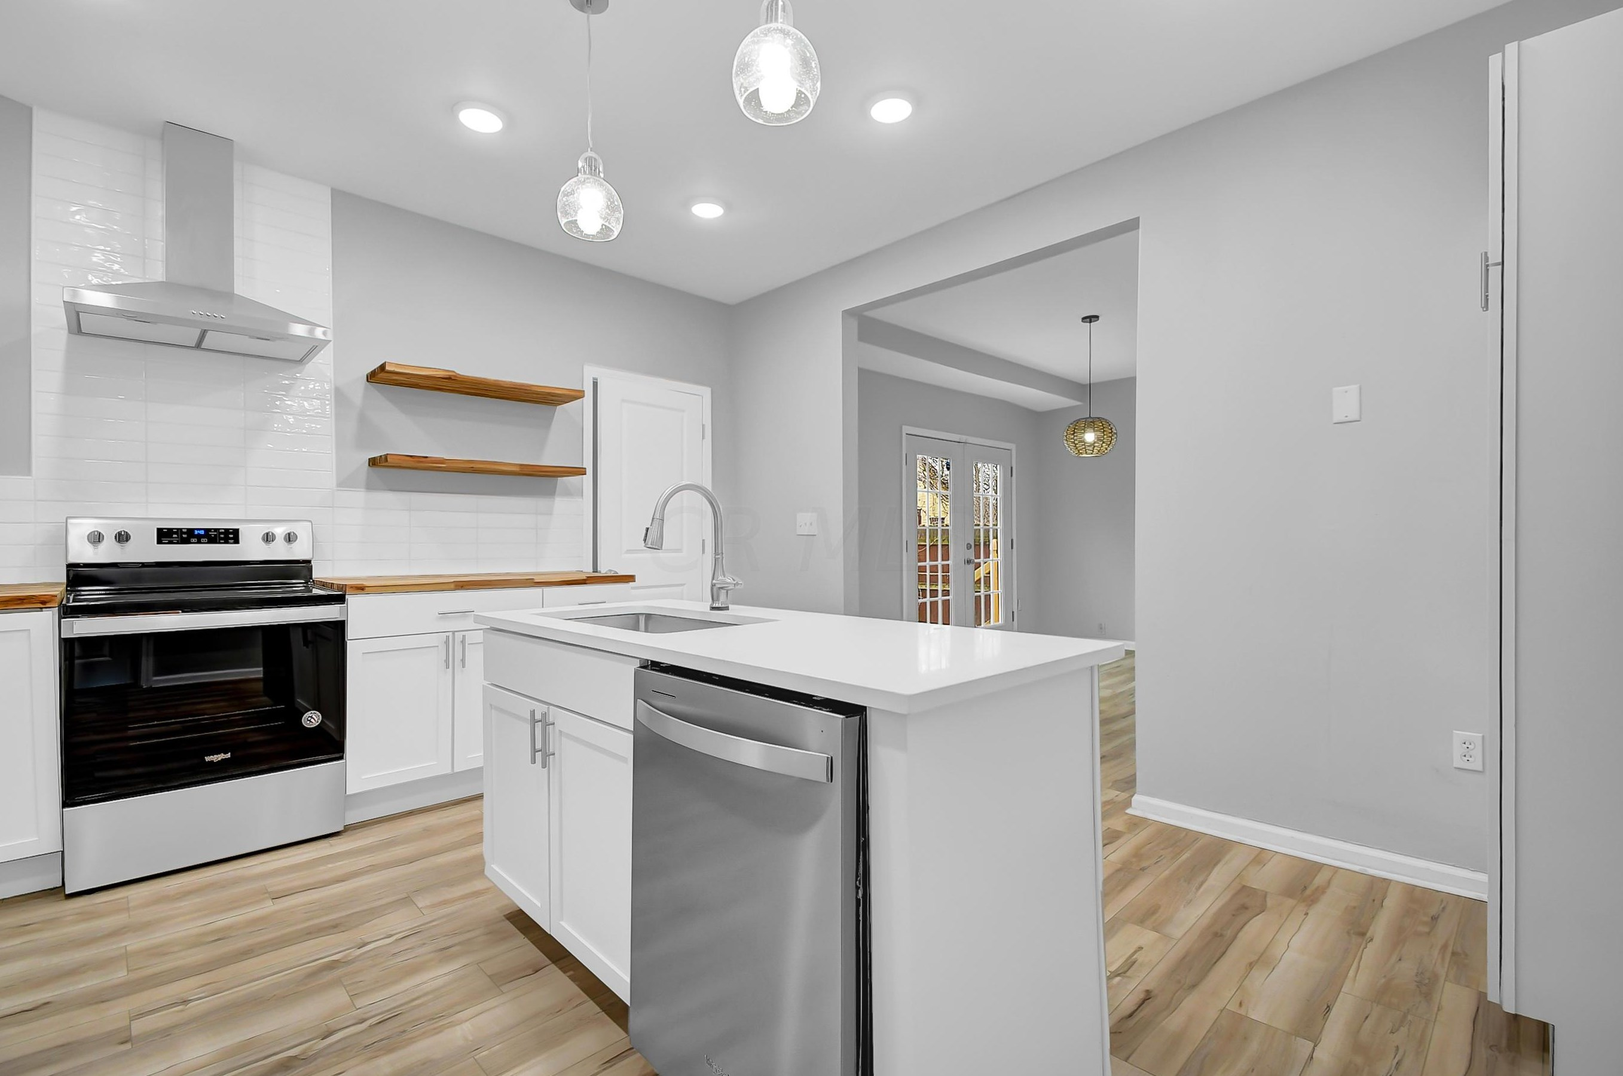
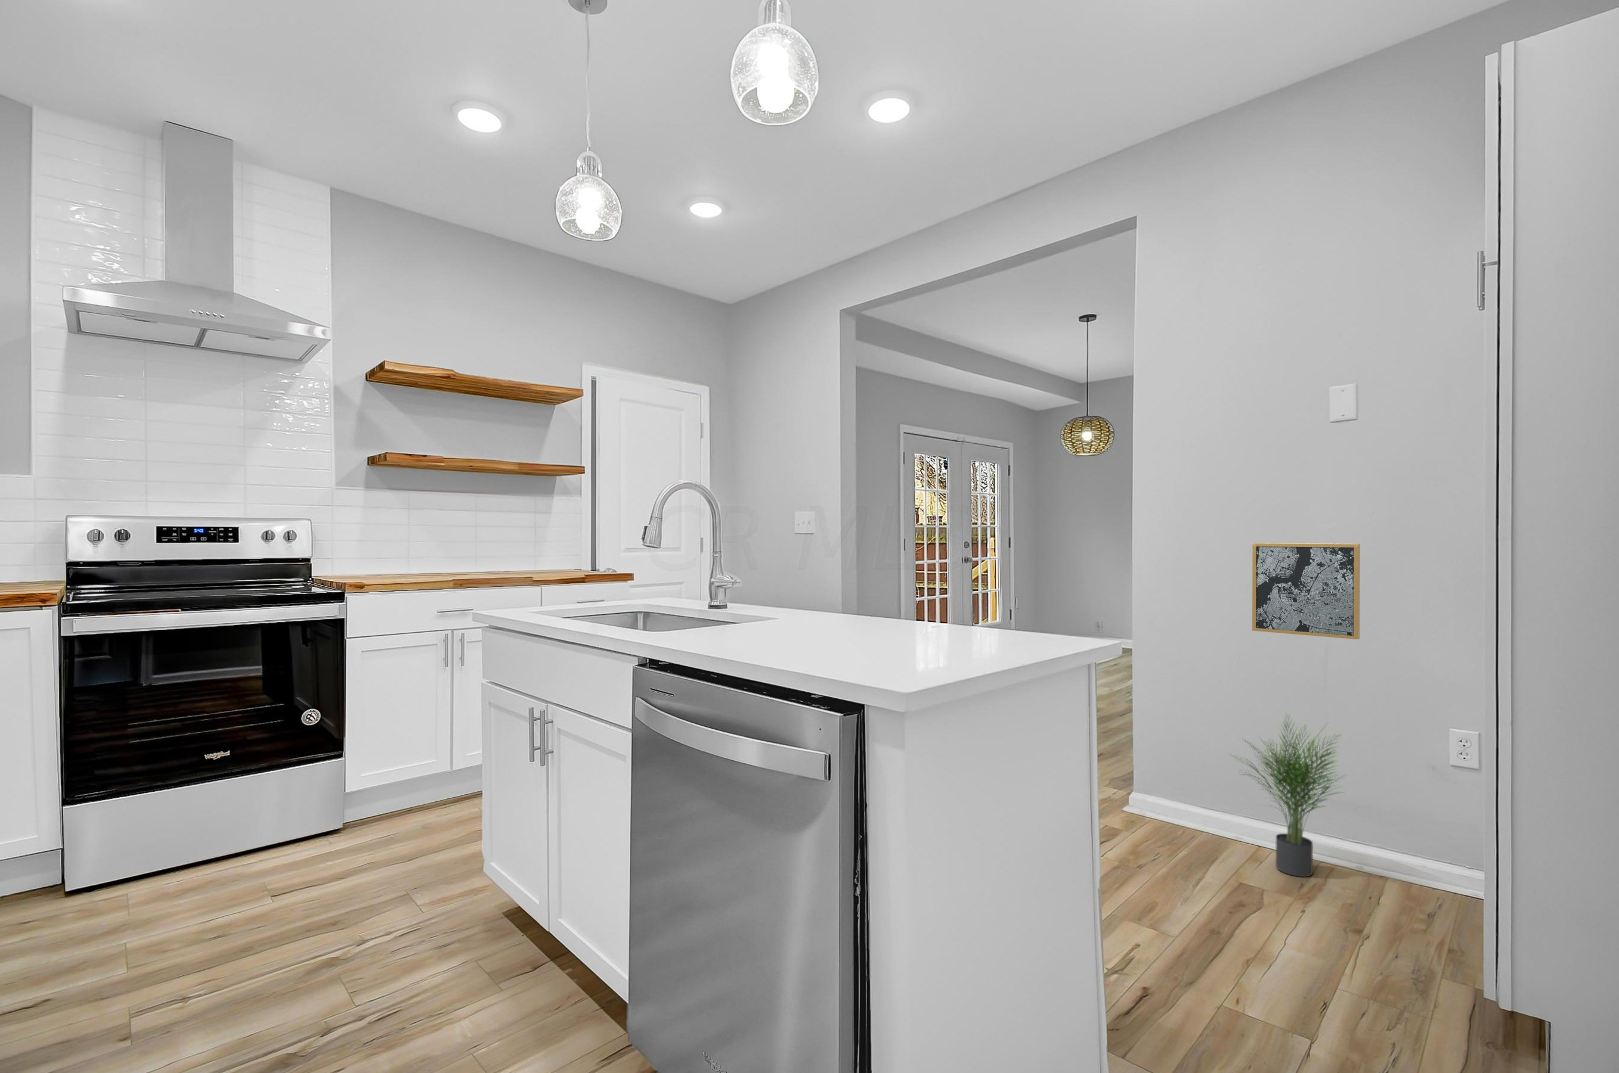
+ potted plant [1227,711,1354,878]
+ wall art [1251,542,1361,639]
